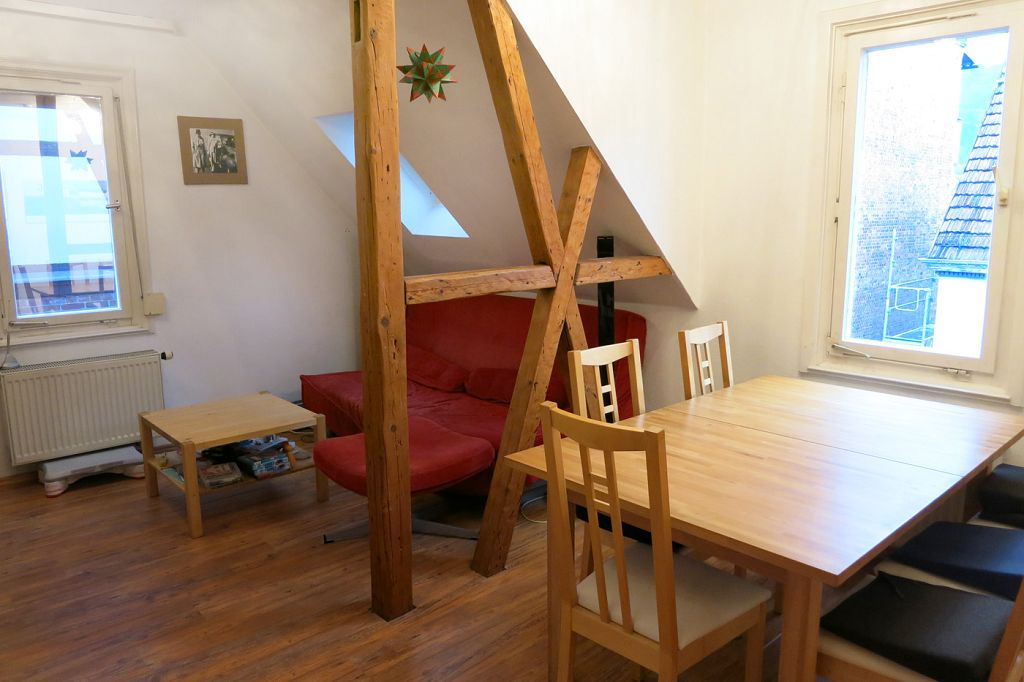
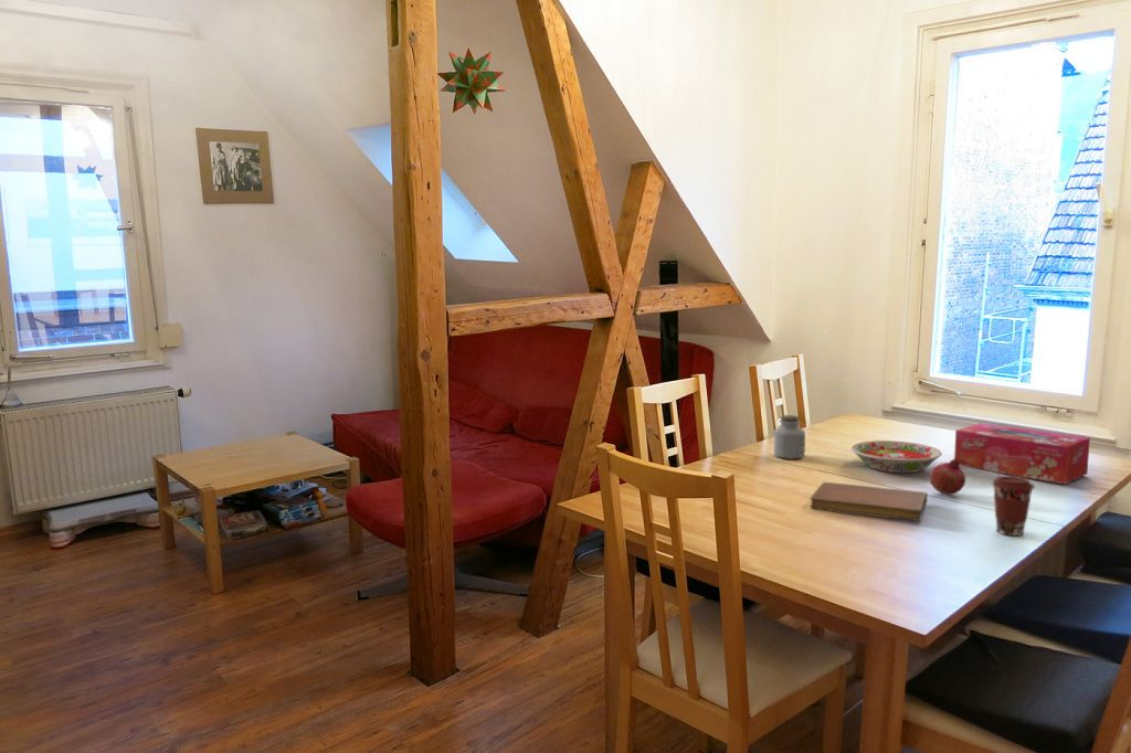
+ notebook [810,481,929,522]
+ bowl [850,439,943,474]
+ jar [773,414,806,459]
+ coffee cup [991,475,1036,537]
+ tissue box [953,422,1091,485]
+ fruit [929,458,966,496]
